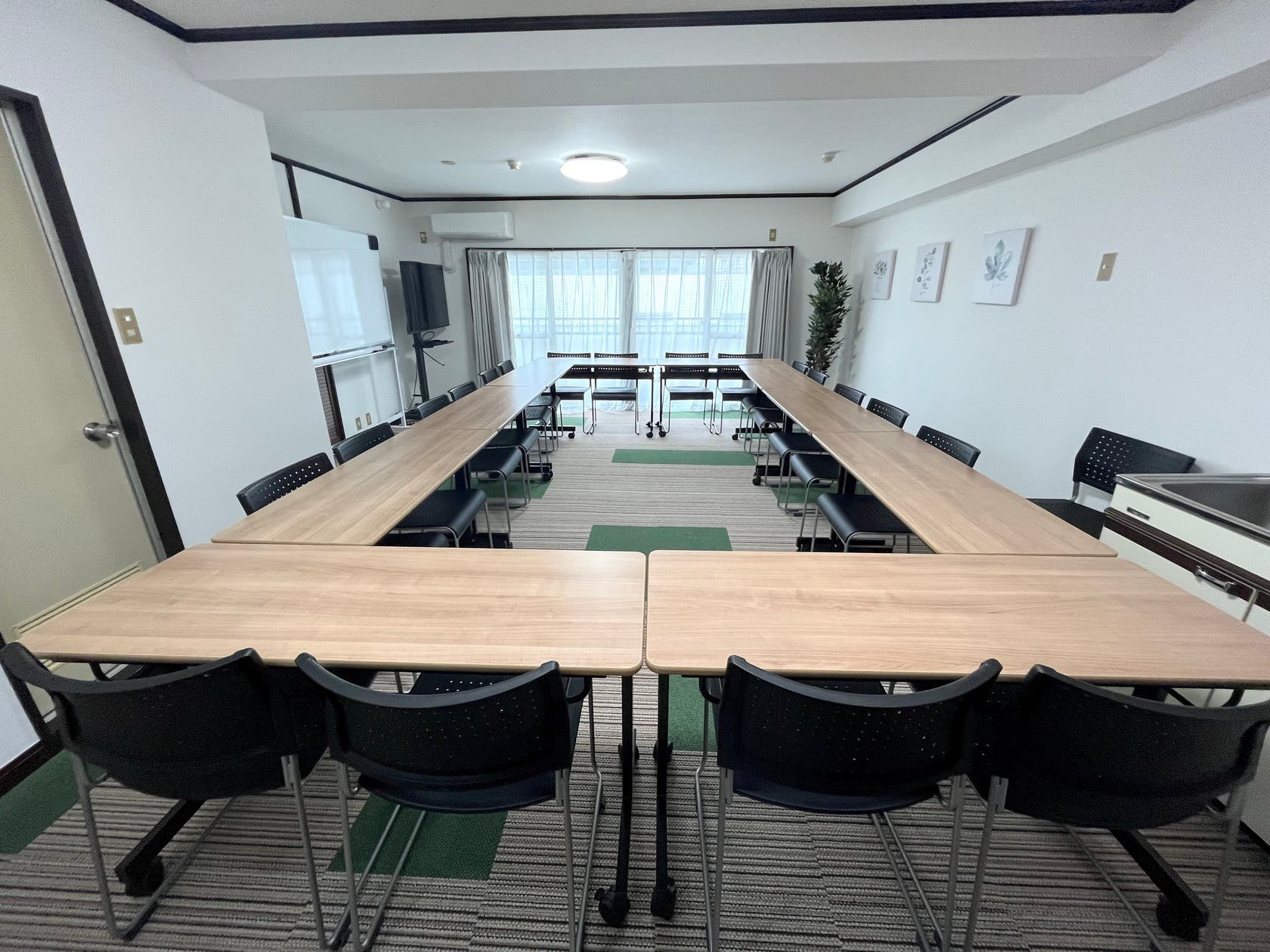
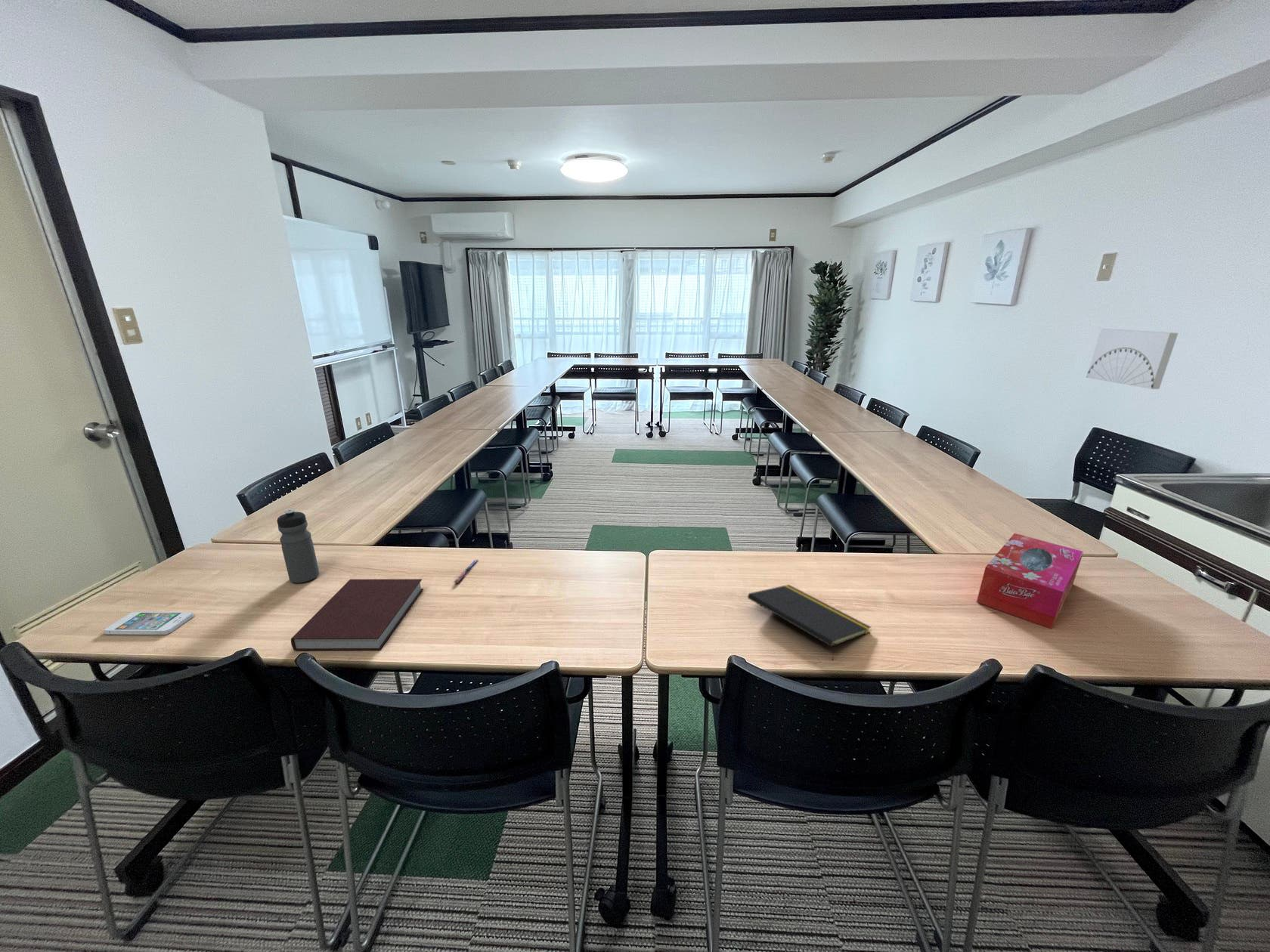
+ water bottle [276,508,320,584]
+ notepad [747,584,872,662]
+ notebook [290,579,424,651]
+ smartphone [103,610,194,635]
+ tissue box [976,533,1084,629]
+ pen [454,558,479,584]
+ wall art [1086,328,1179,390]
